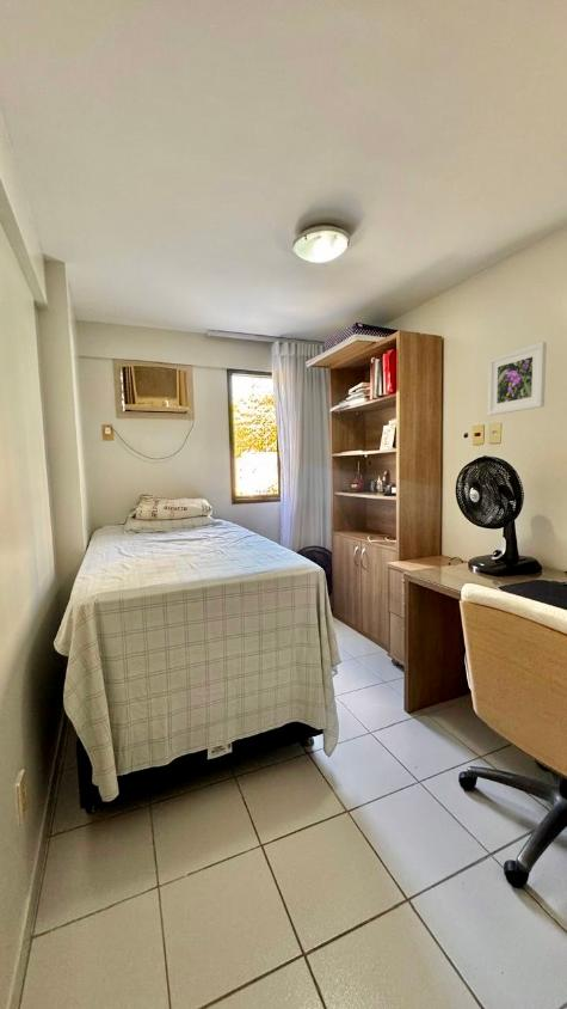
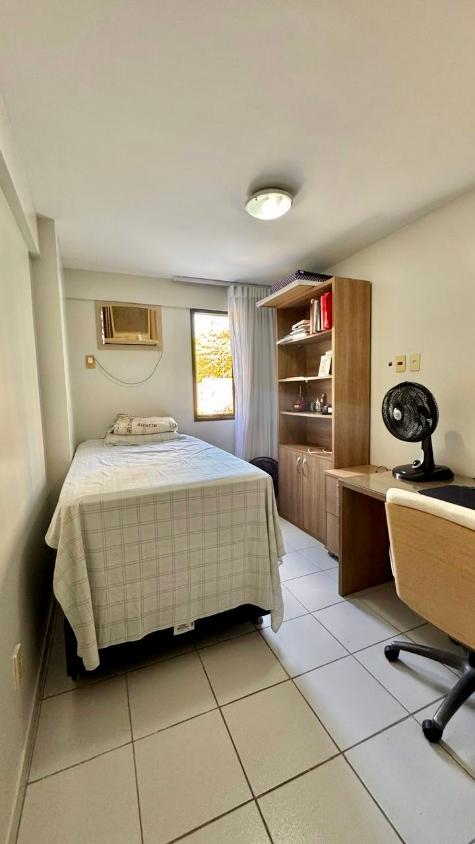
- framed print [486,341,548,417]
